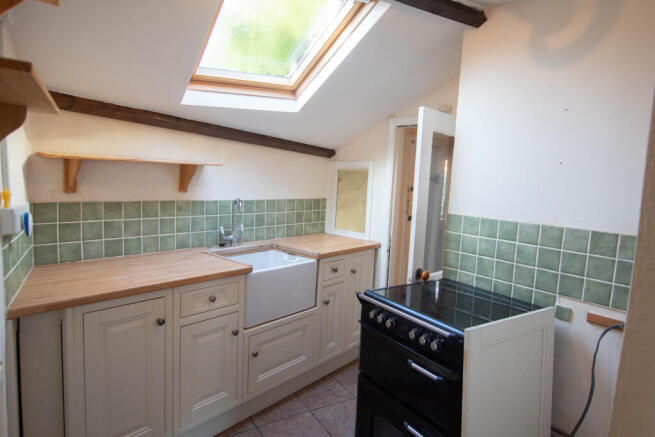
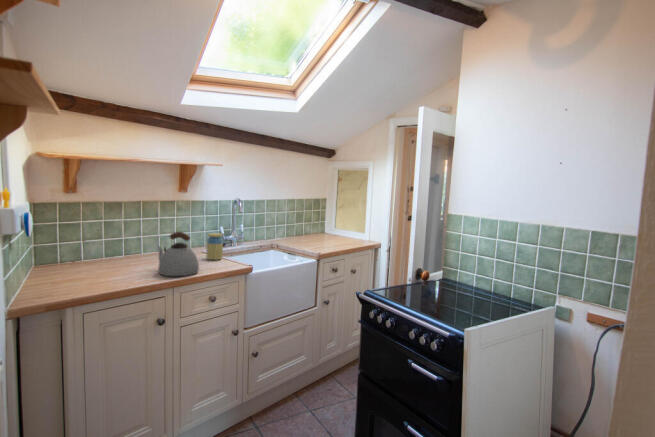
+ kettle [156,231,200,277]
+ jar [205,232,224,261]
